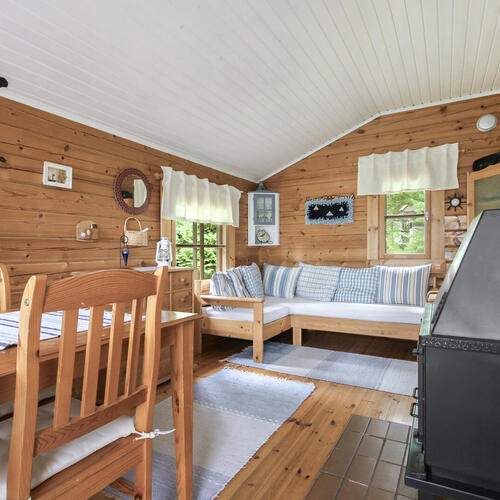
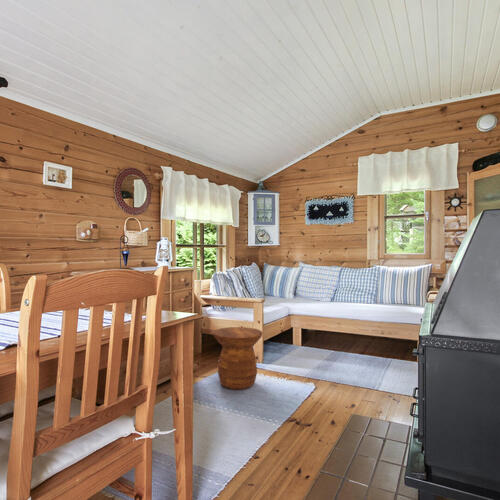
+ side table [212,326,264,390]
